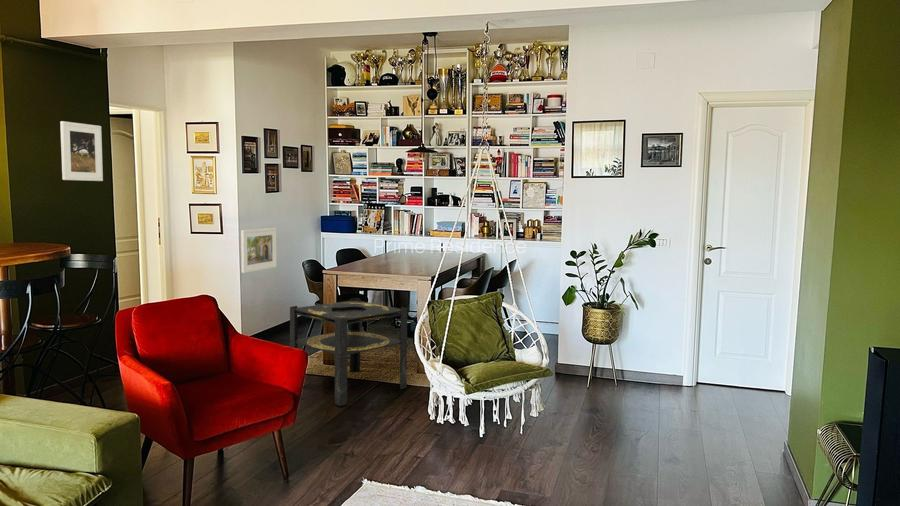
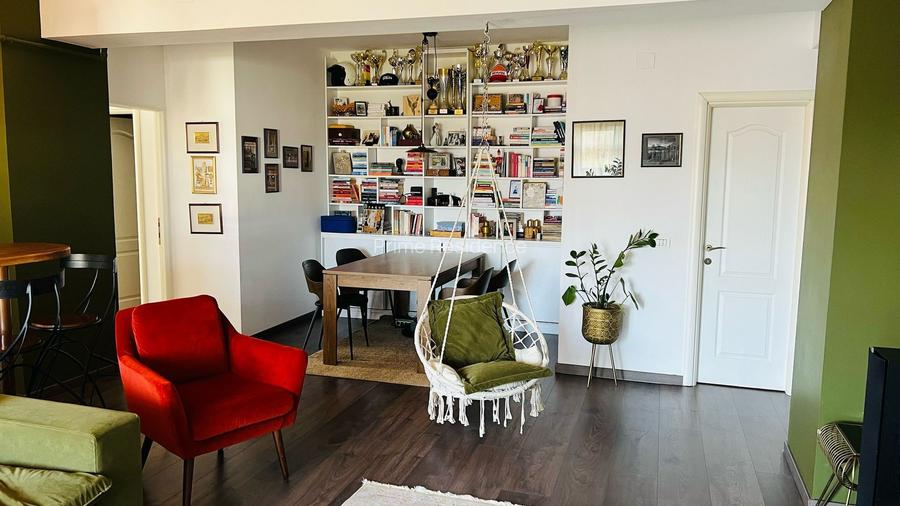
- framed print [240,227,278,274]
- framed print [59,120,104,182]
- side table [289,297,408,407]
